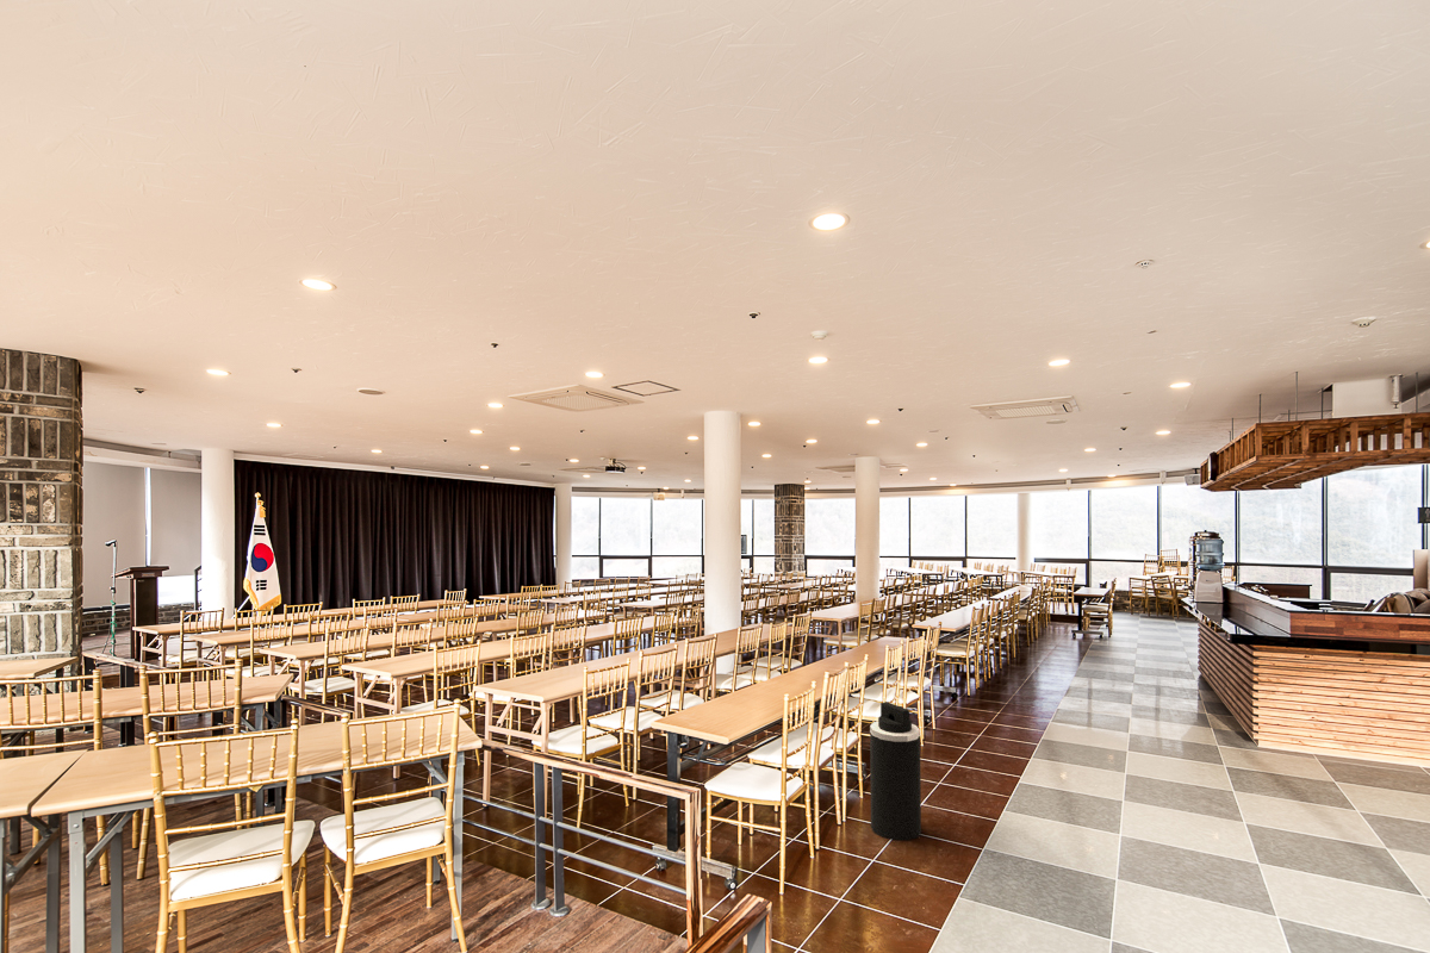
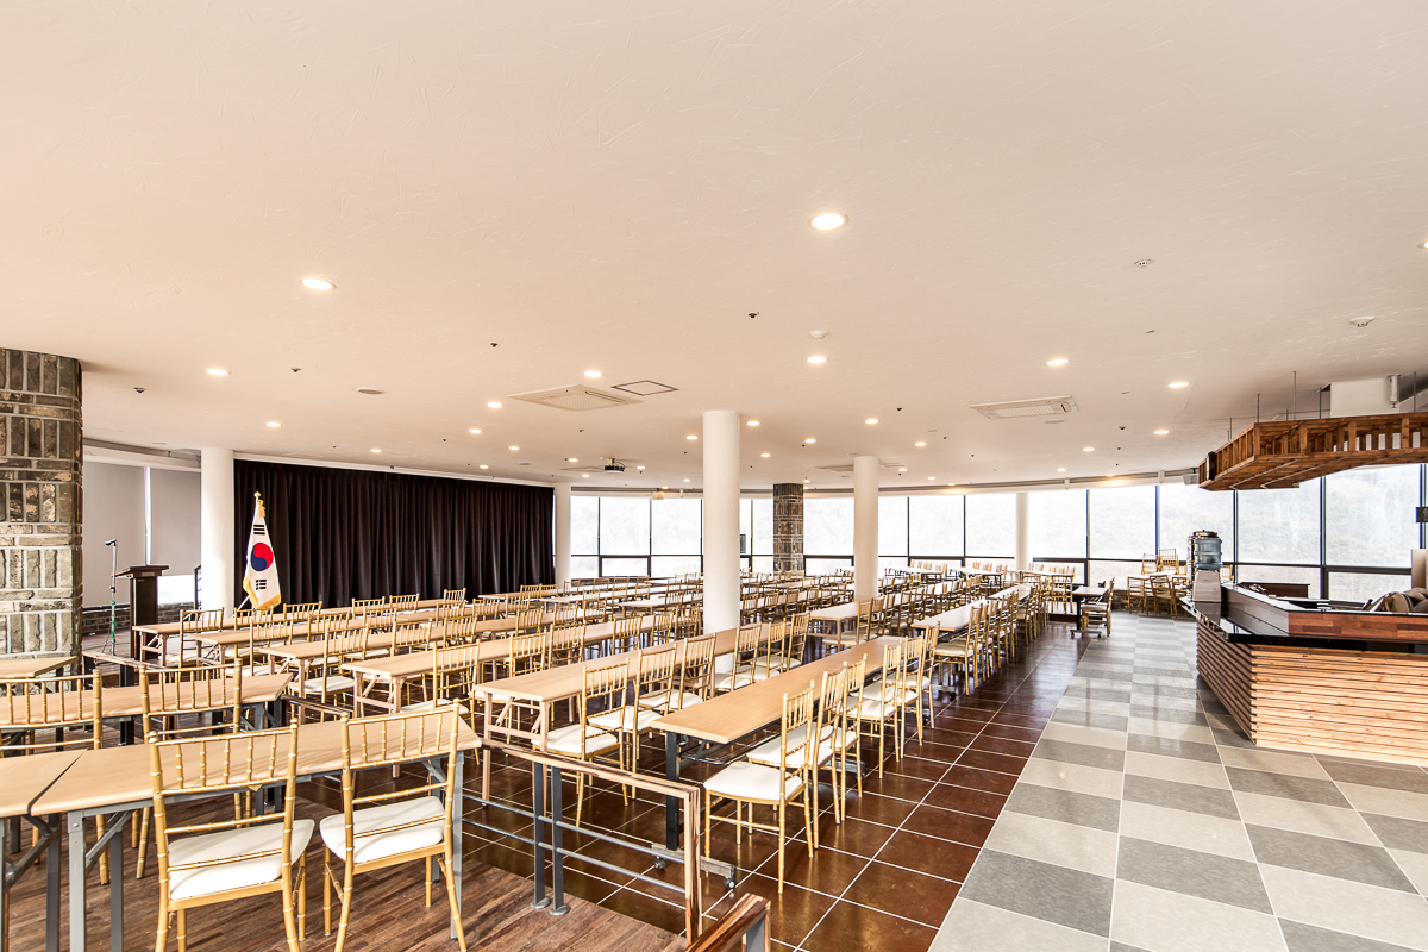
- trash can [869,700,922,842]
